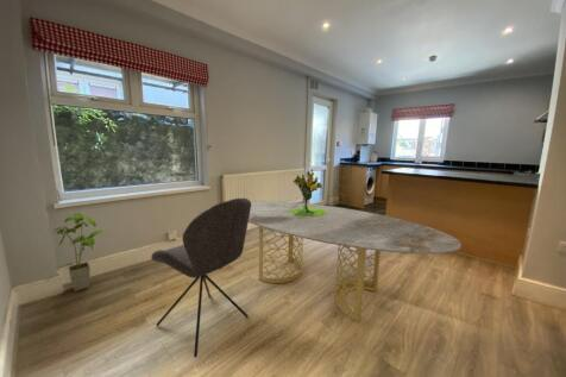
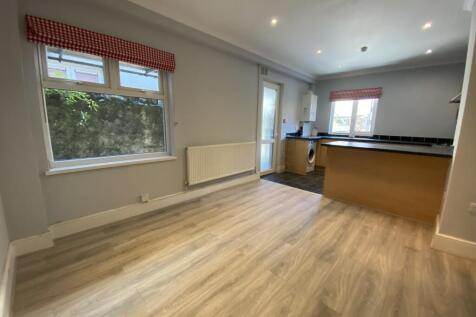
- house plant [52,212,108,293]
- chair [150,197,251,358]
- bouquet [289,168,327,219]
- dining table [249,200,463,322]
